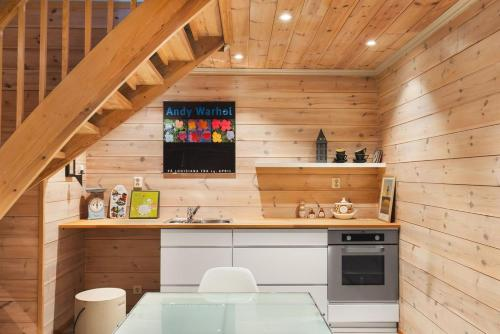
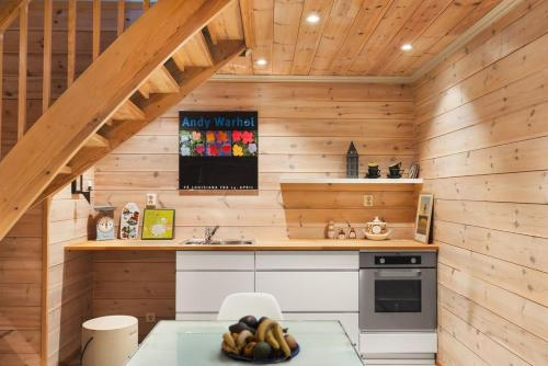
+ fruit bowl [220,314,301,365]
